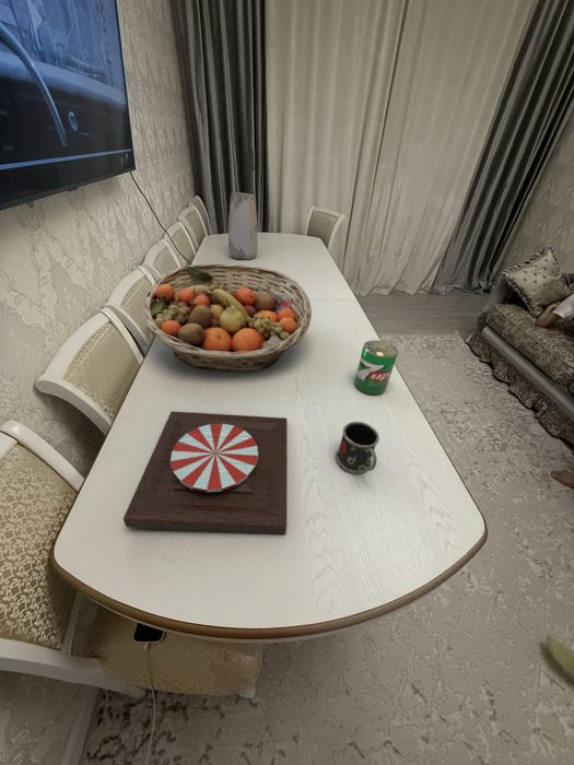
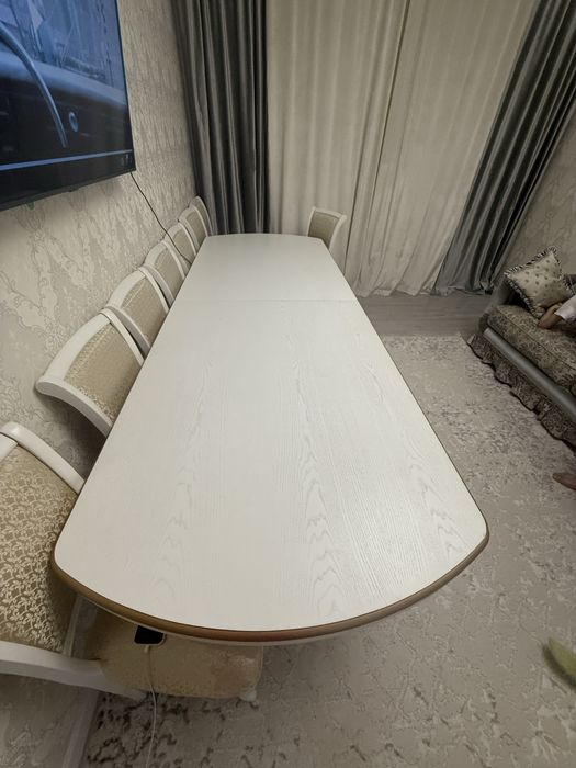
- can [353,339,399,396]
- fruit basket [141,262,313,373]
- vase [227,192,259,261]
- plate [122,410,288,536]
- mug [335,421,380,475]
